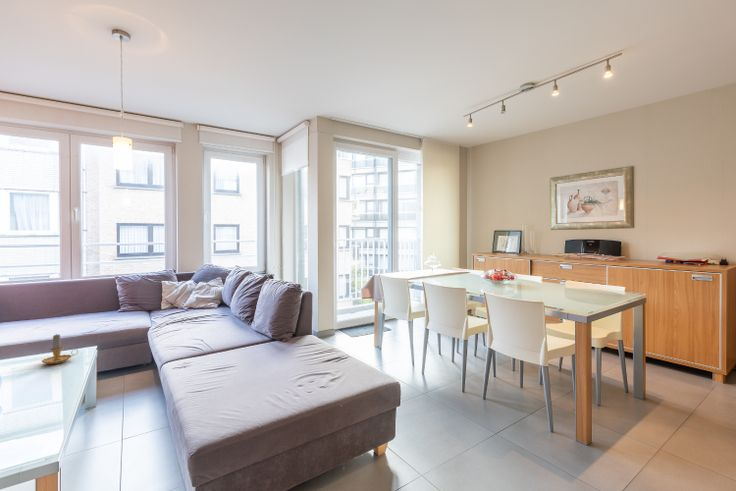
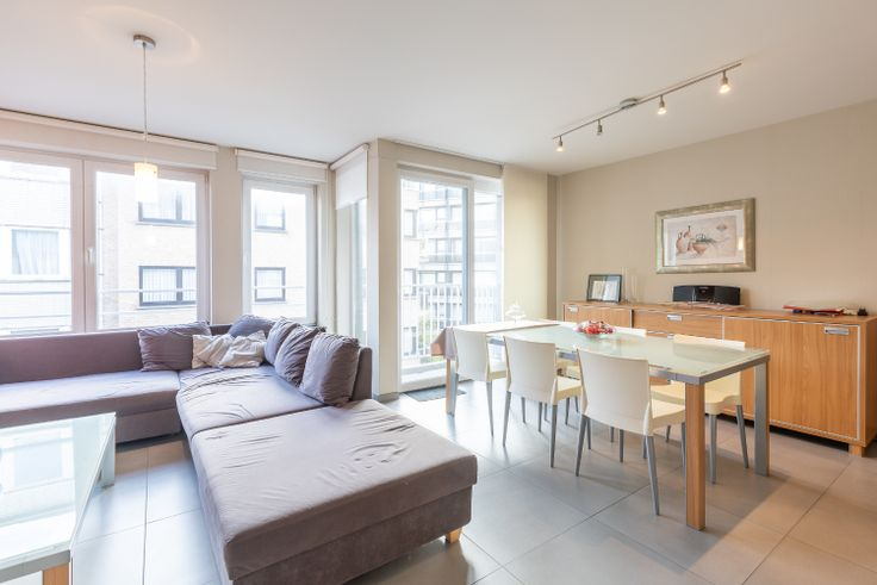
- candle [41,333,79,365]
